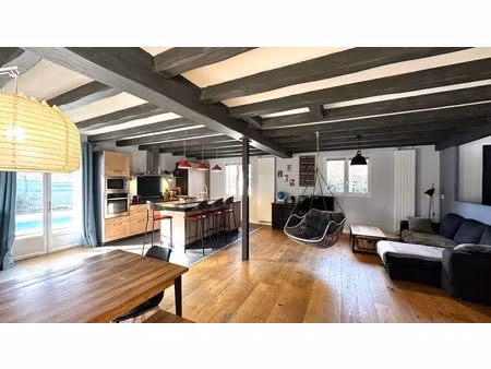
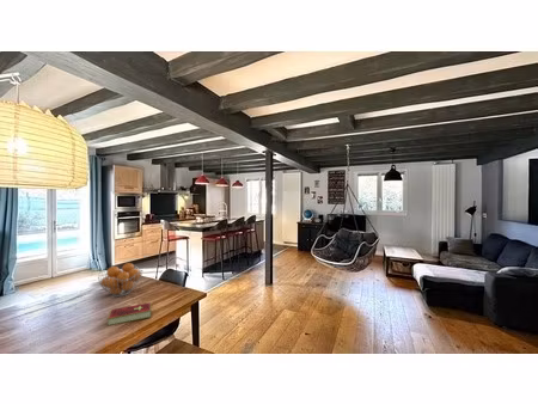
+ fruit basket [97,262,143,298]
+ hardcover book [106,301,153,326]
